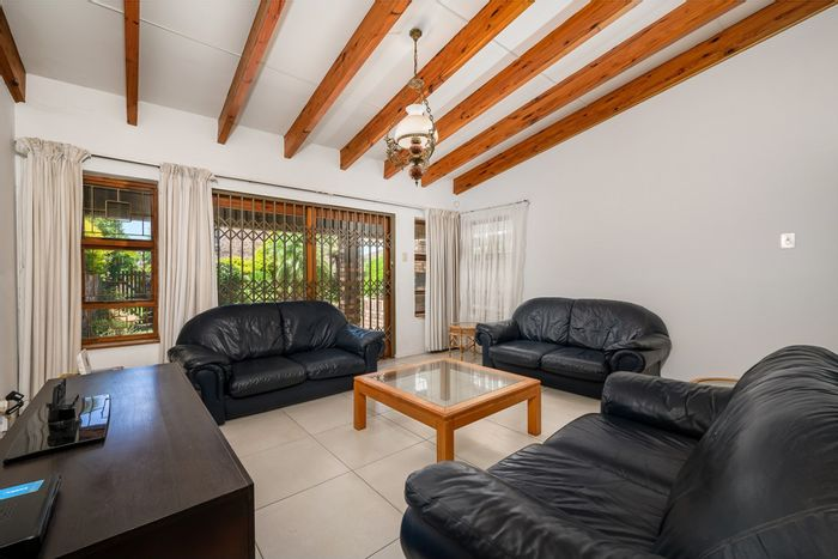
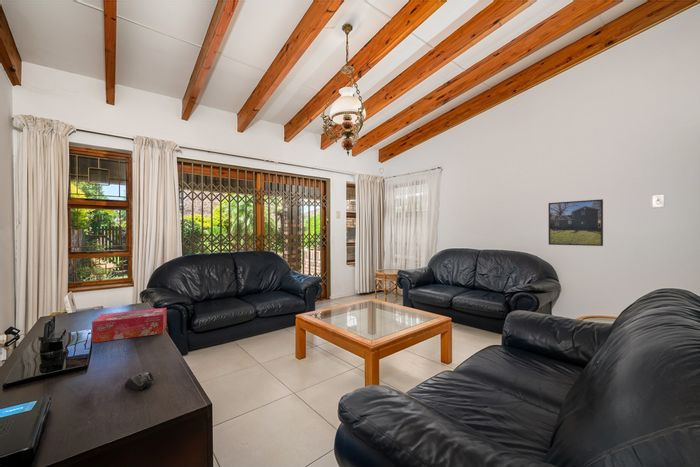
+ computer mouse [124,371,155,391]
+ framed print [548,198,604,247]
+ tissue box [91,307,167,343]
